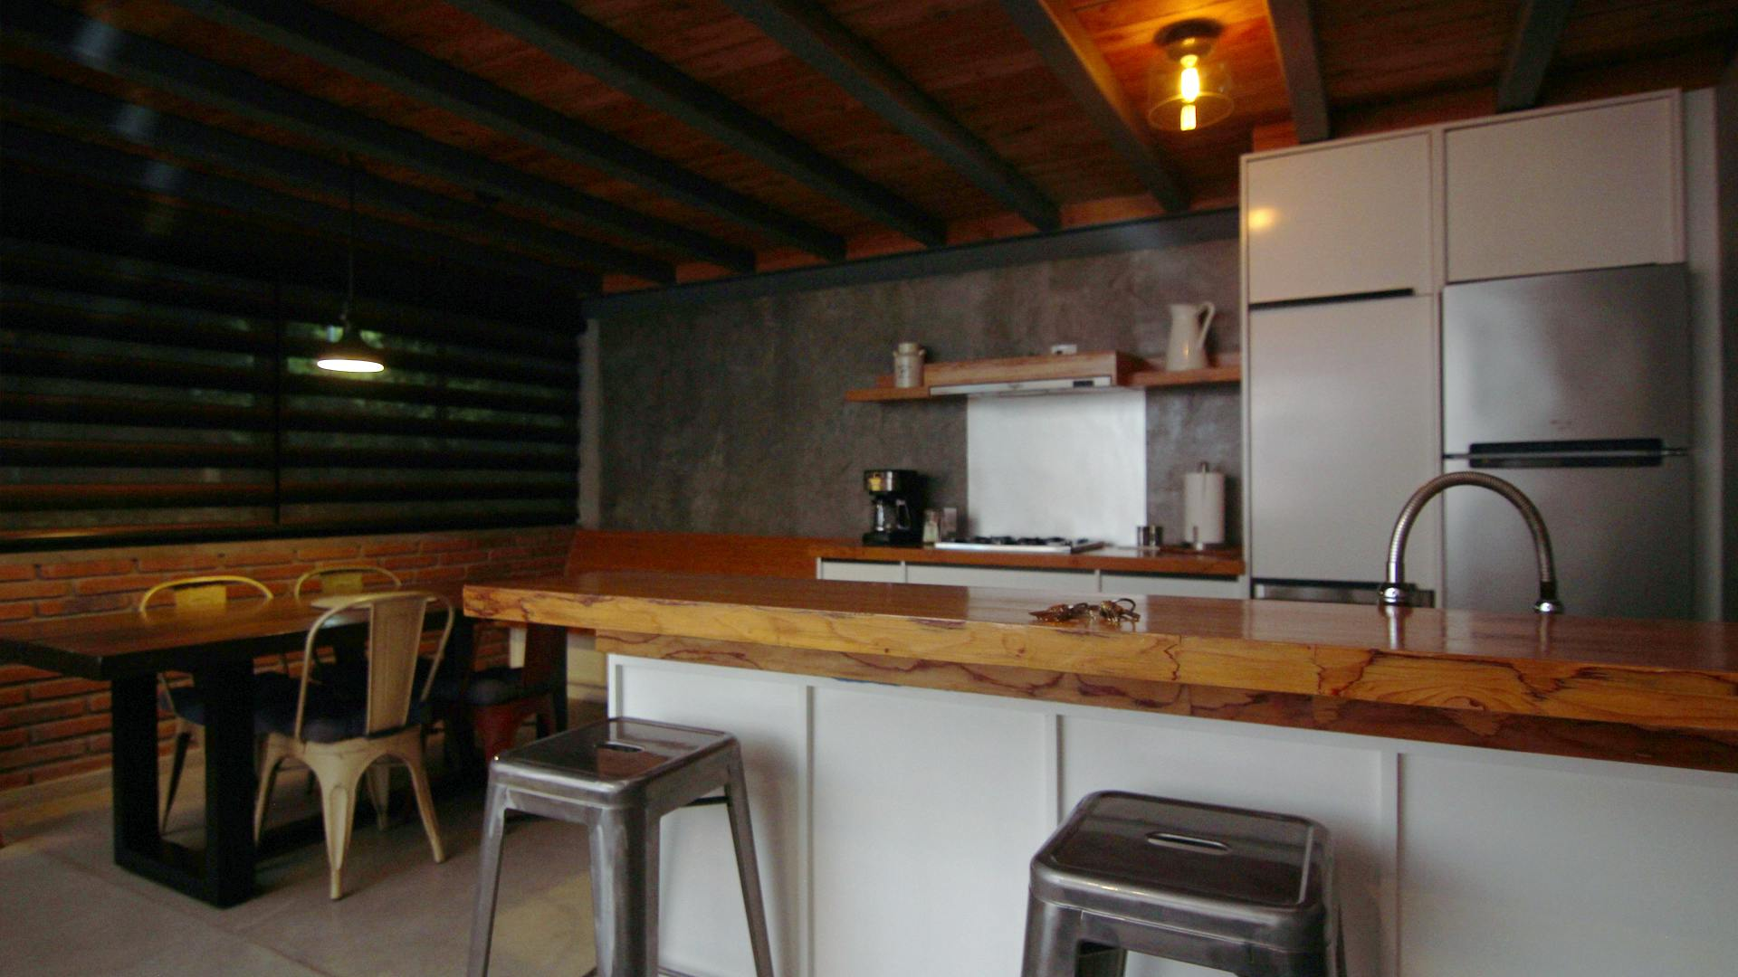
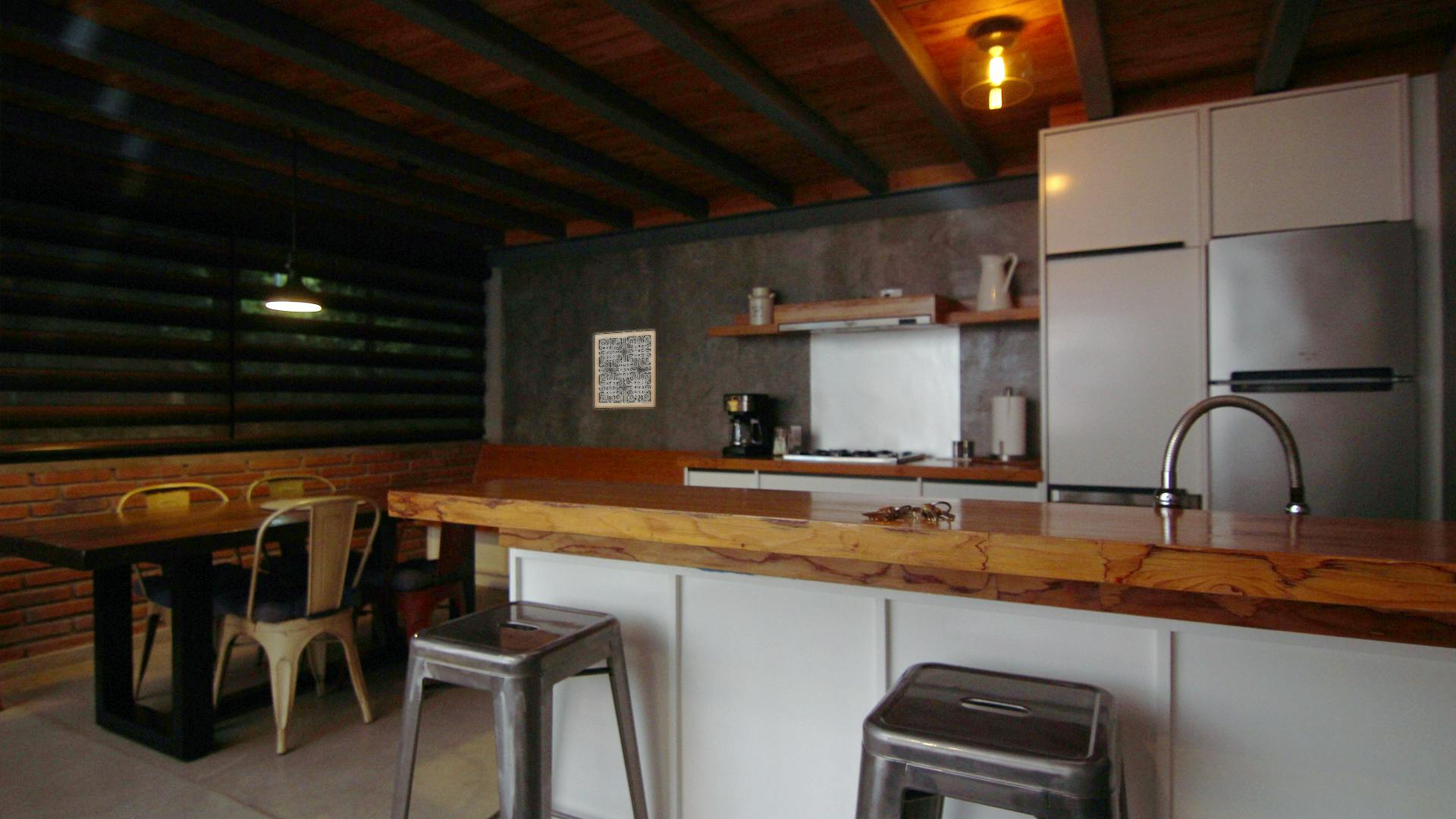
+ wall art [594,329,657,409]
